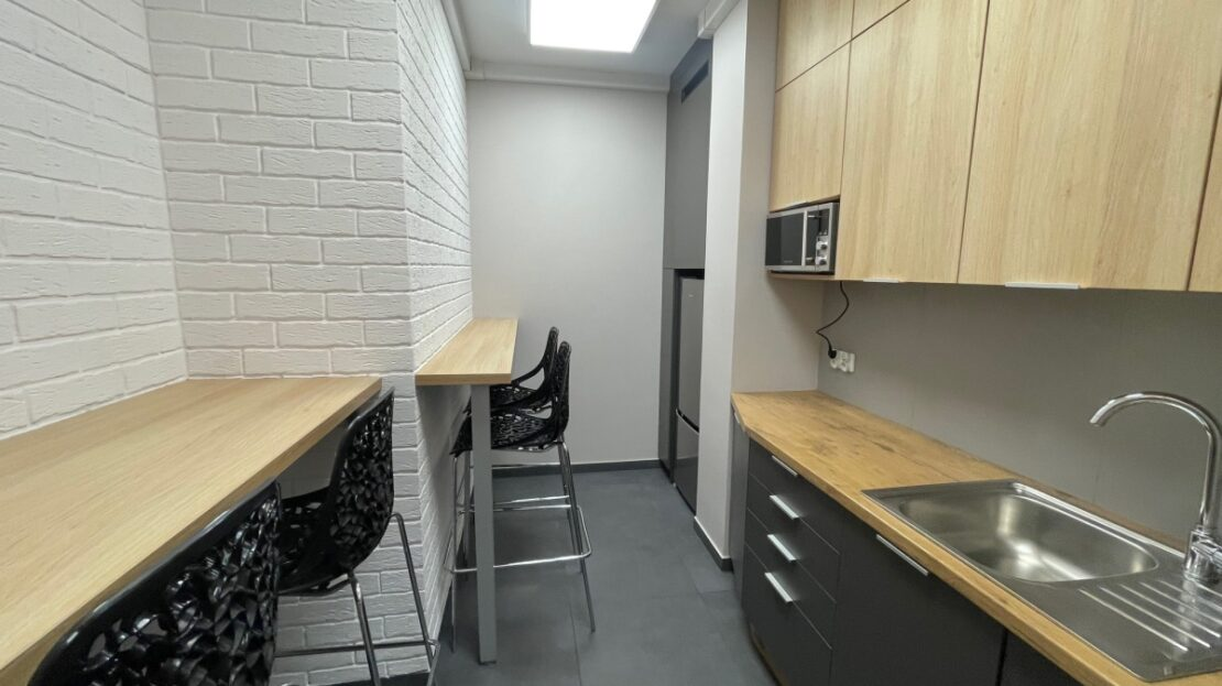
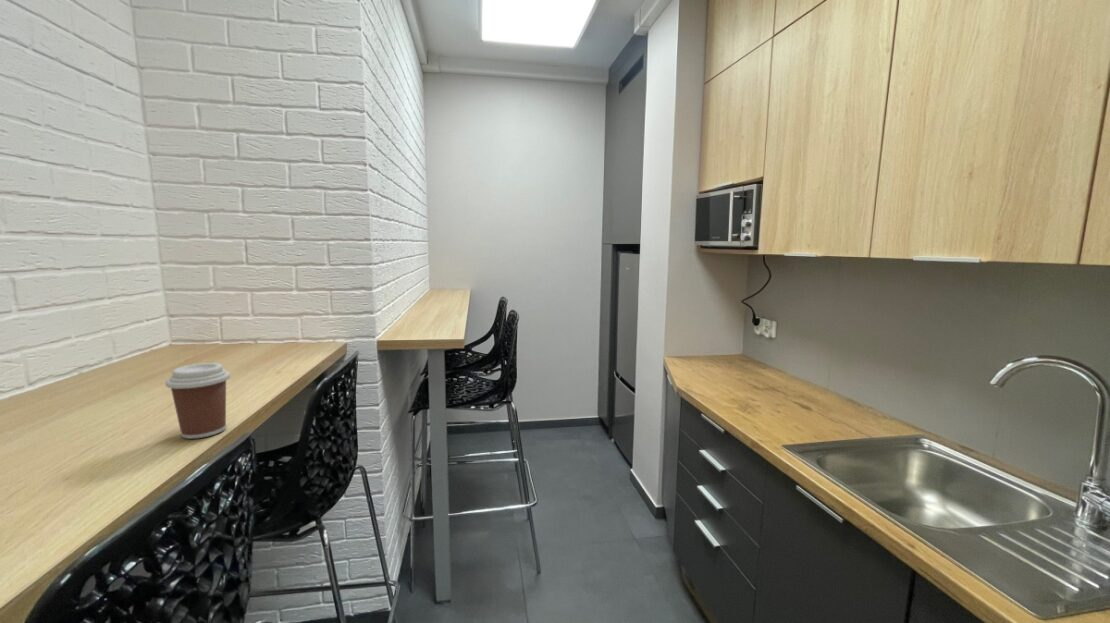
+ coffee cup [164,362,231,440]
